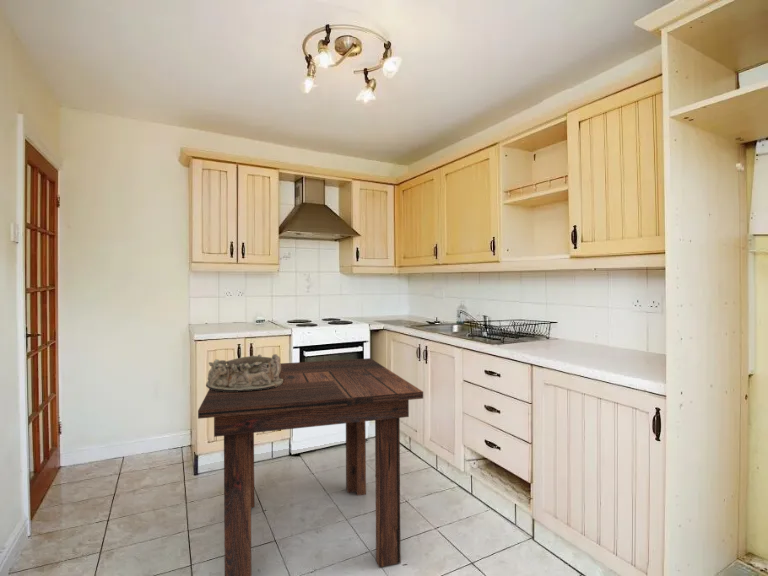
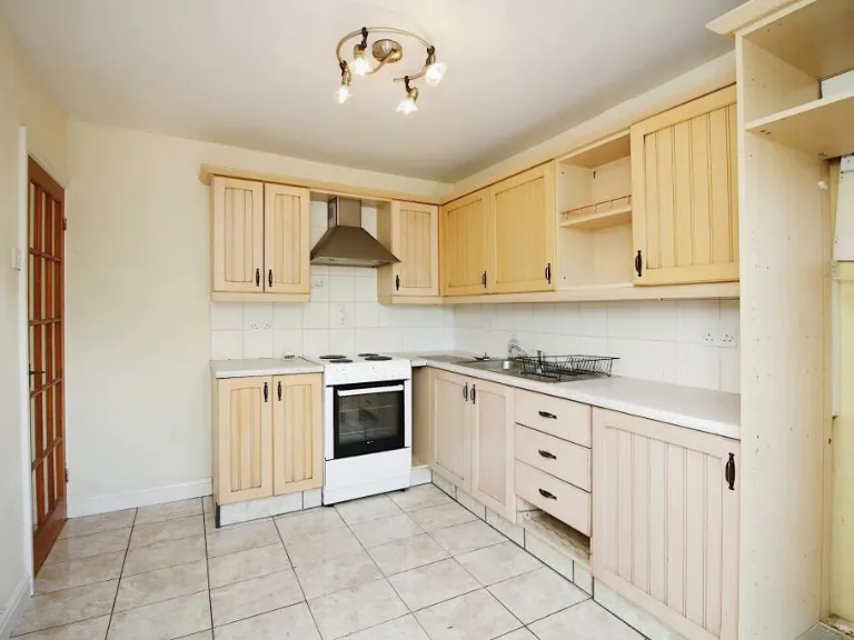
- dining table [197,357,424,576]
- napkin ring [205,353,283,392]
